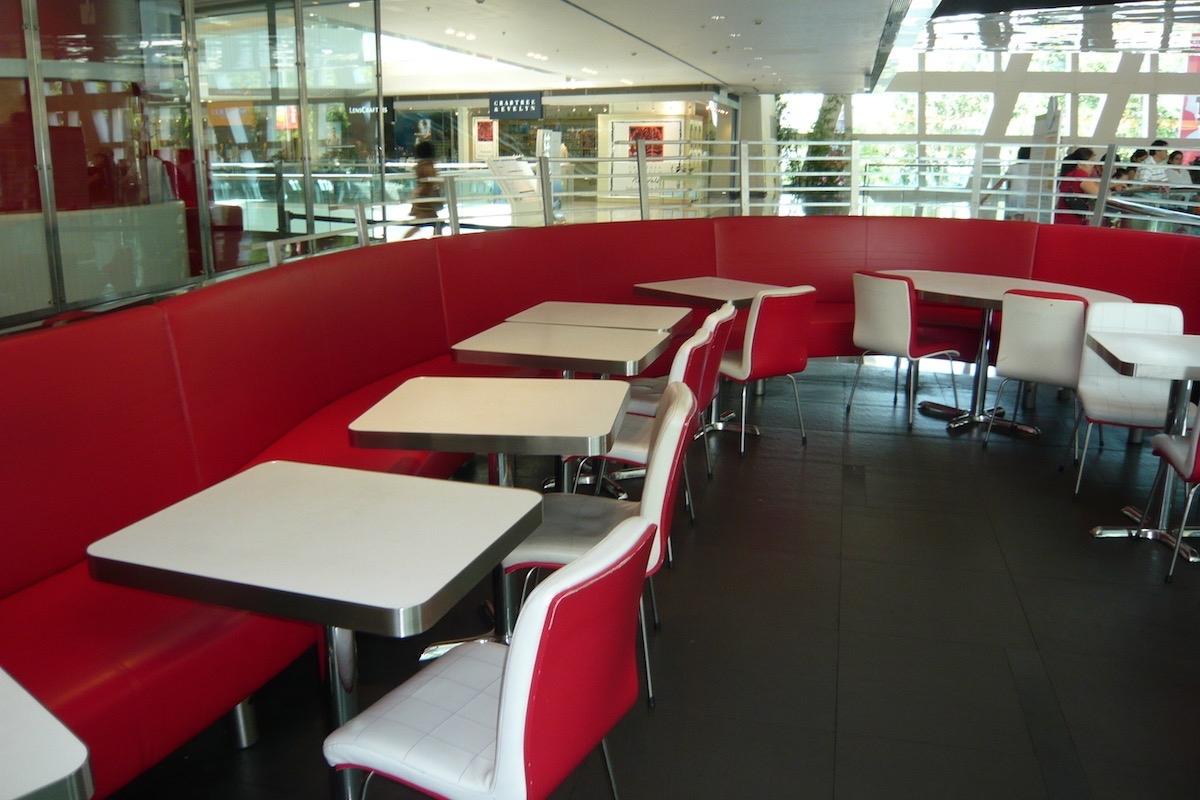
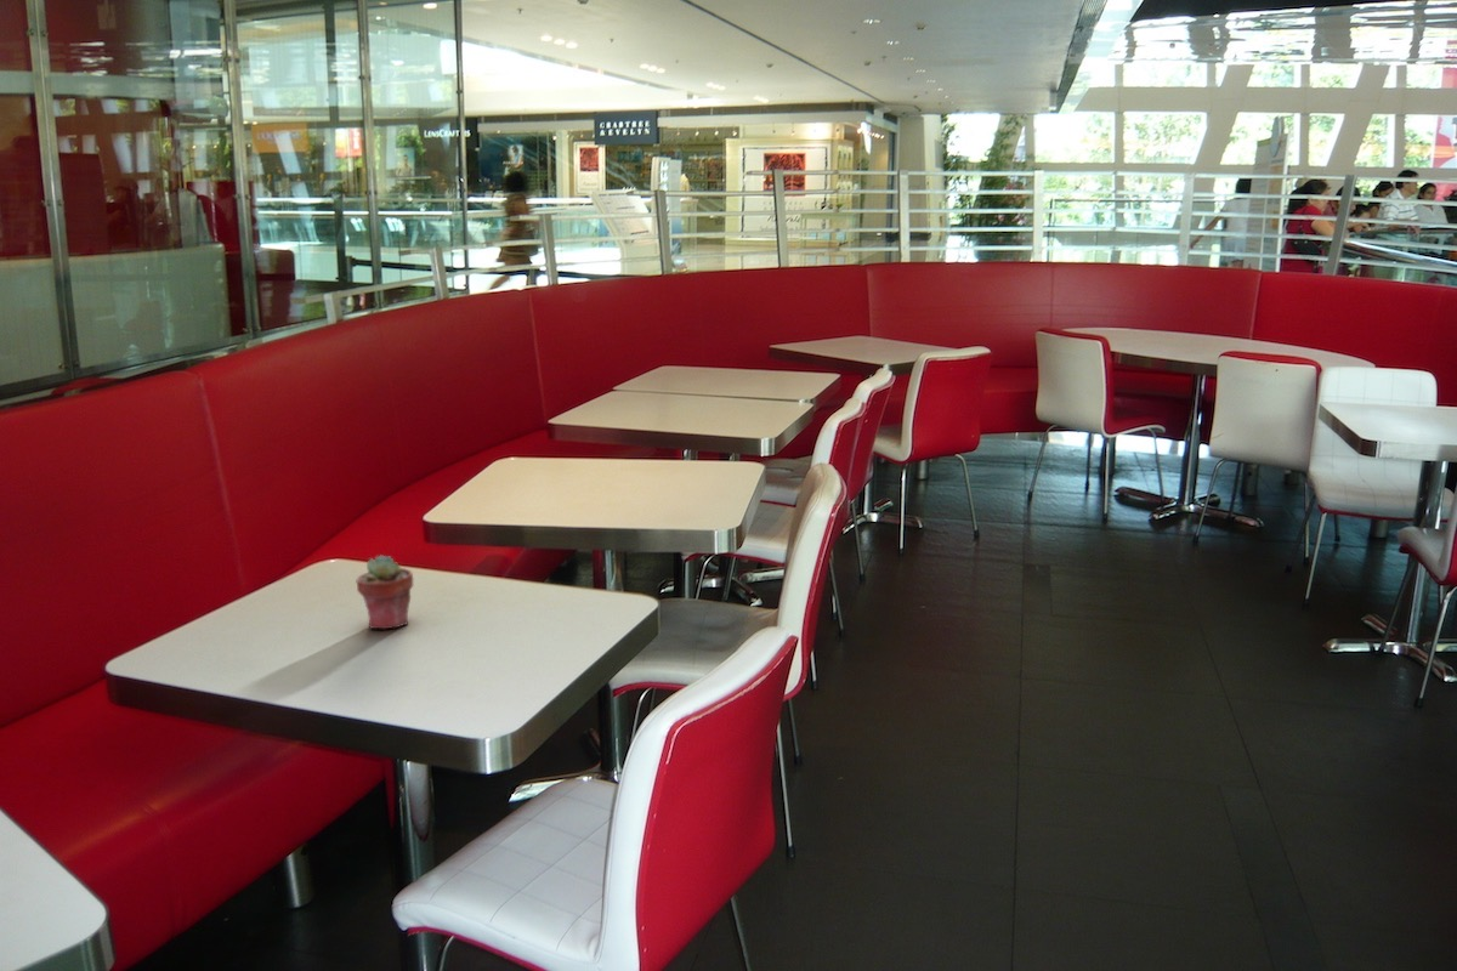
+ potted succulent [356,555,414,630]
